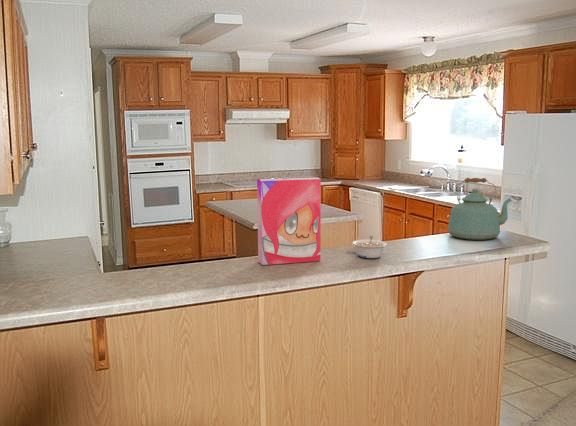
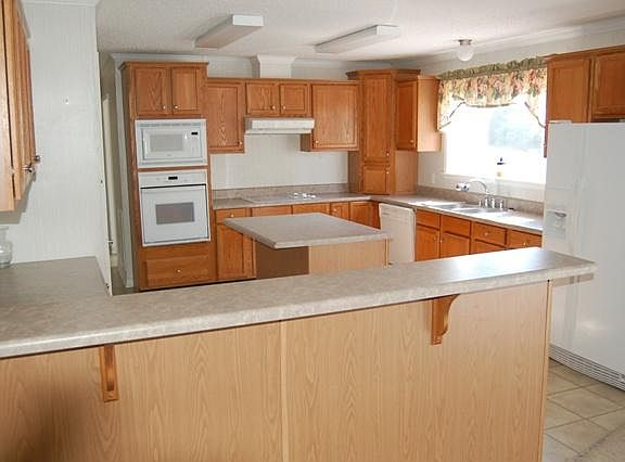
- cereal box [256,177,322,266]
- kettle [447,177,513,241]
- legume [352,235,388,259]
